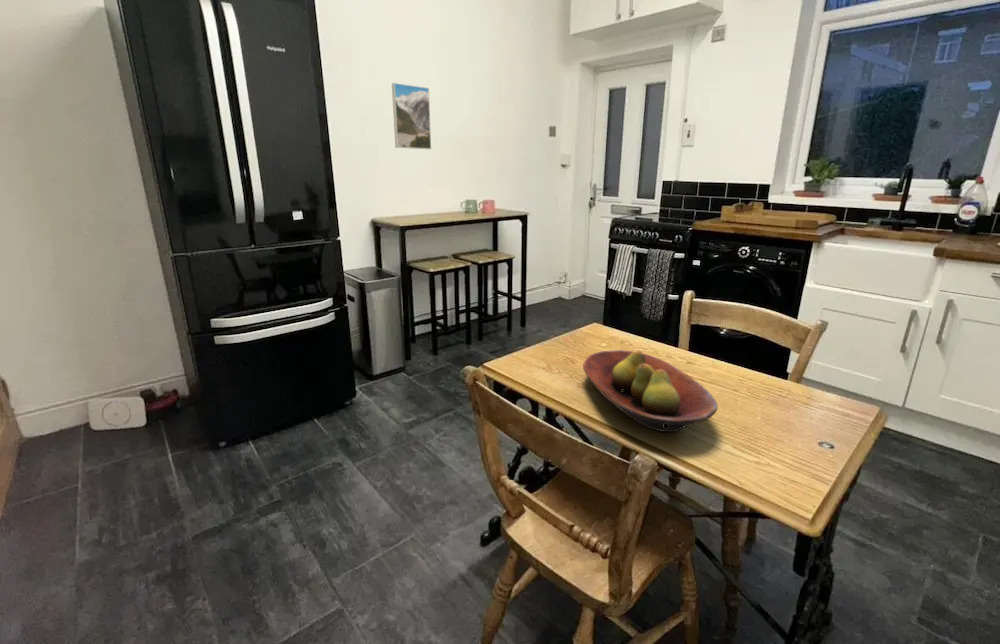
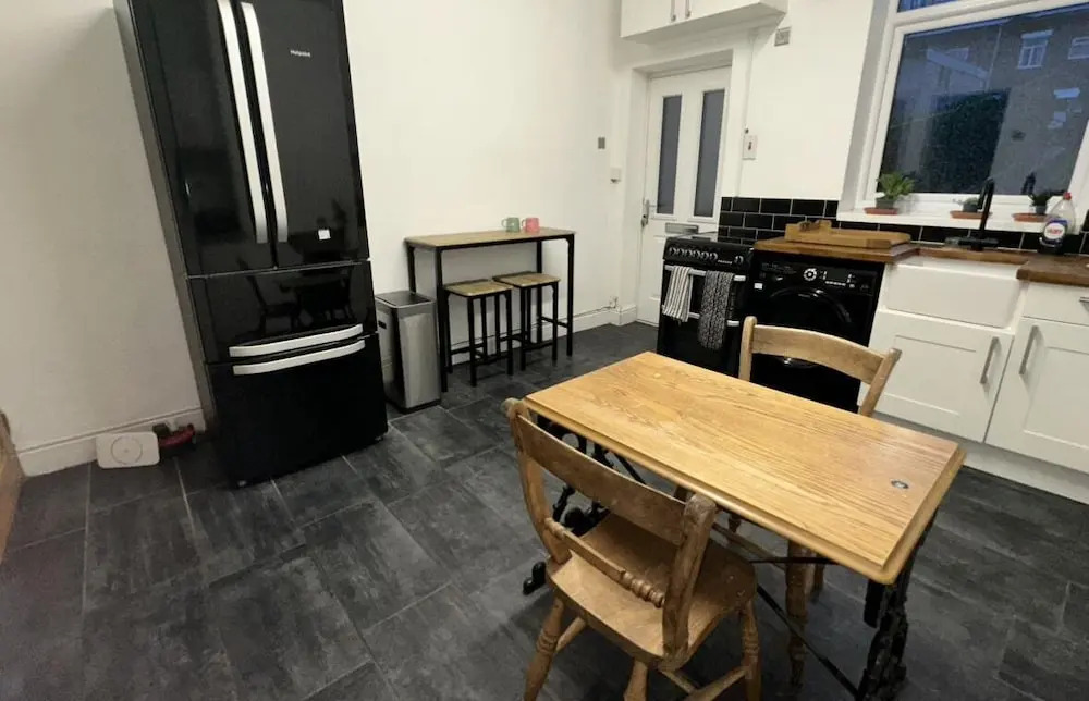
- fruit bowl [582,349,719,433]
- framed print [391,82,432,150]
